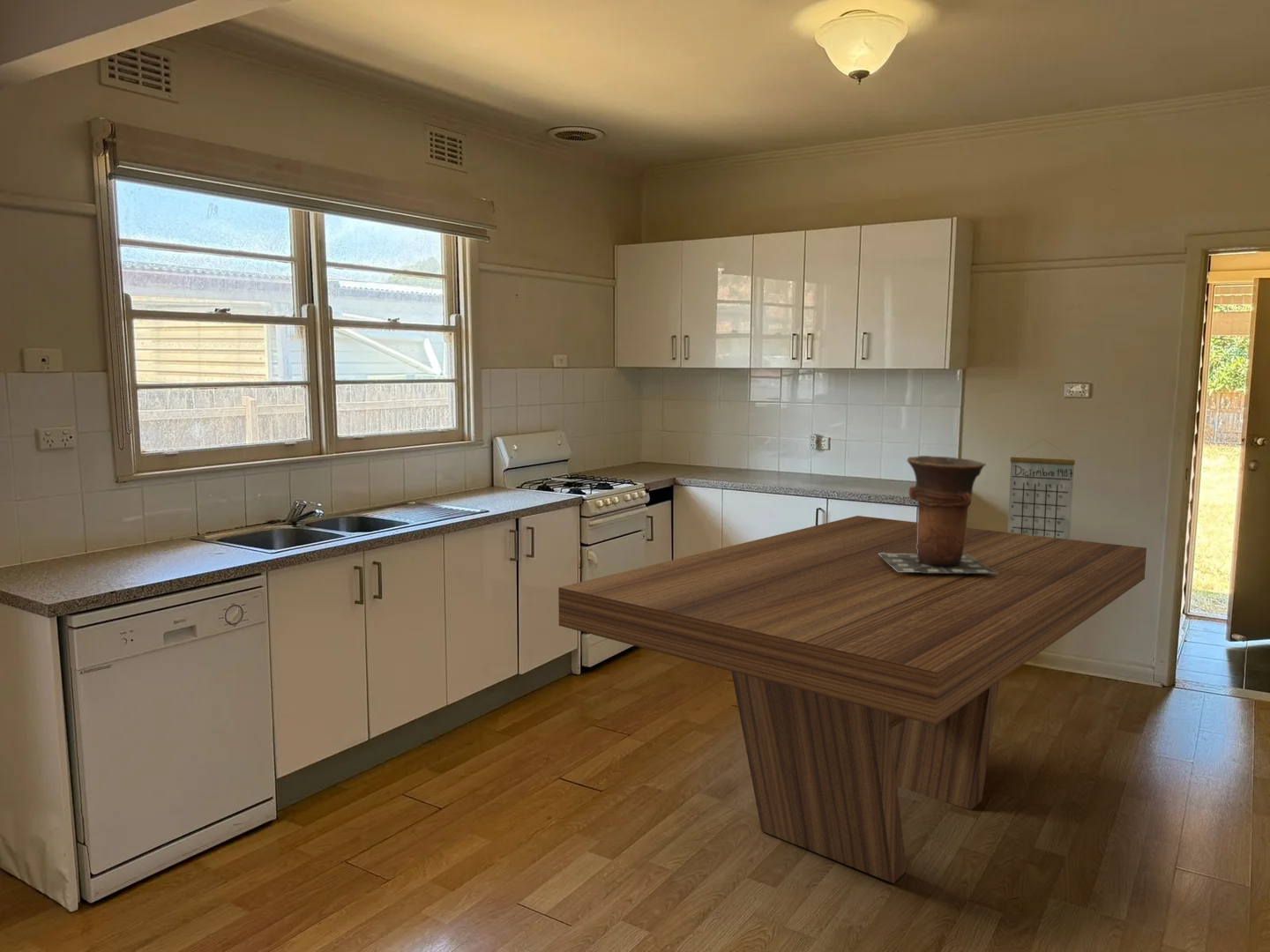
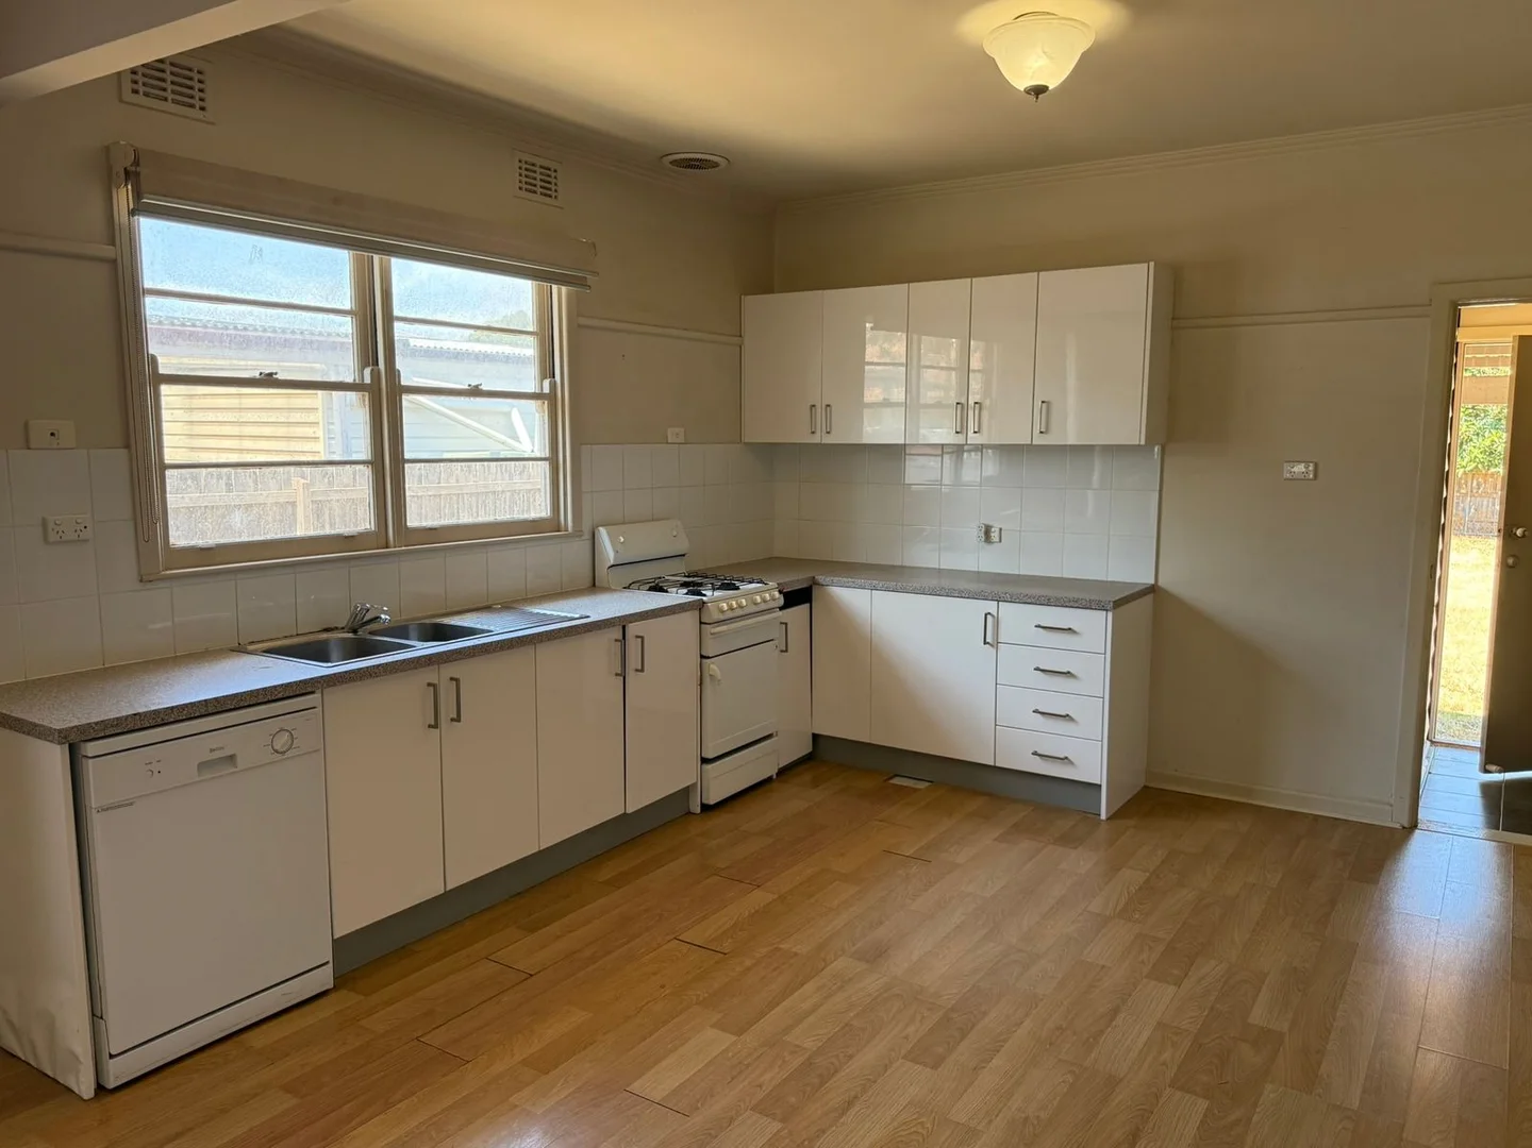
- dining table [557,515,1147,884]
- calendar [1007,439,1076,539]
- vase [879,455,998,574]
